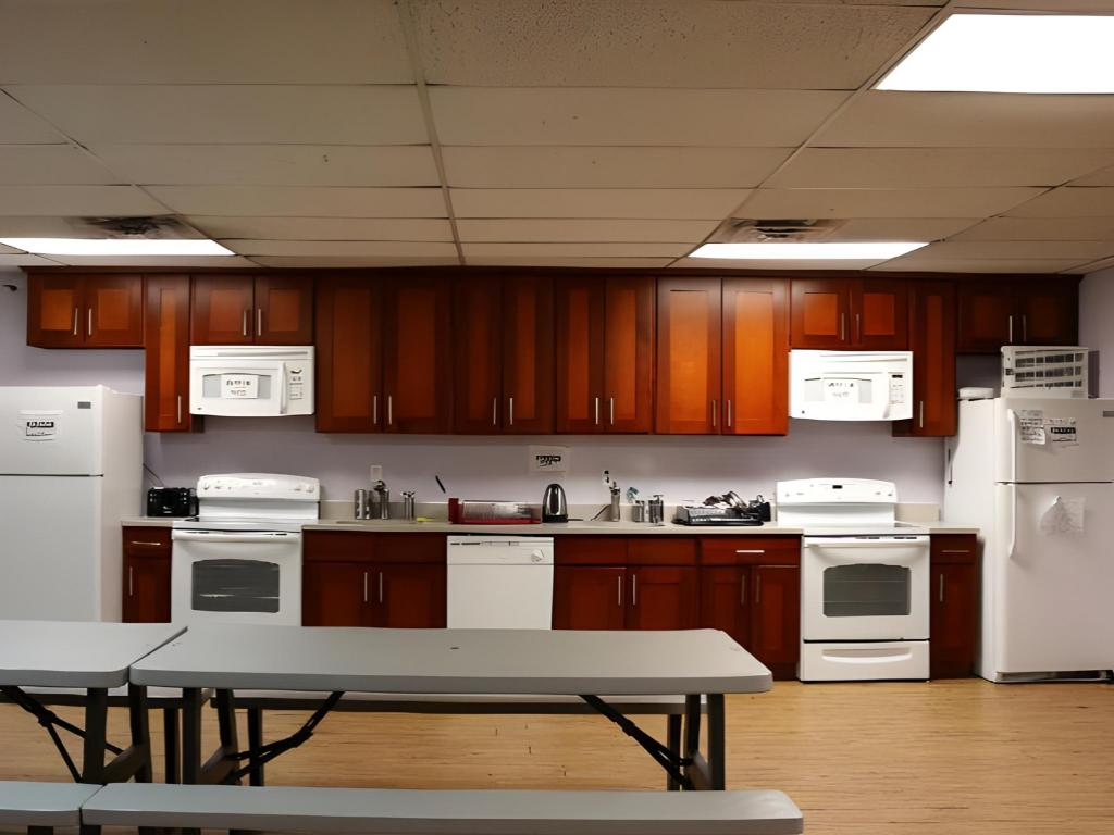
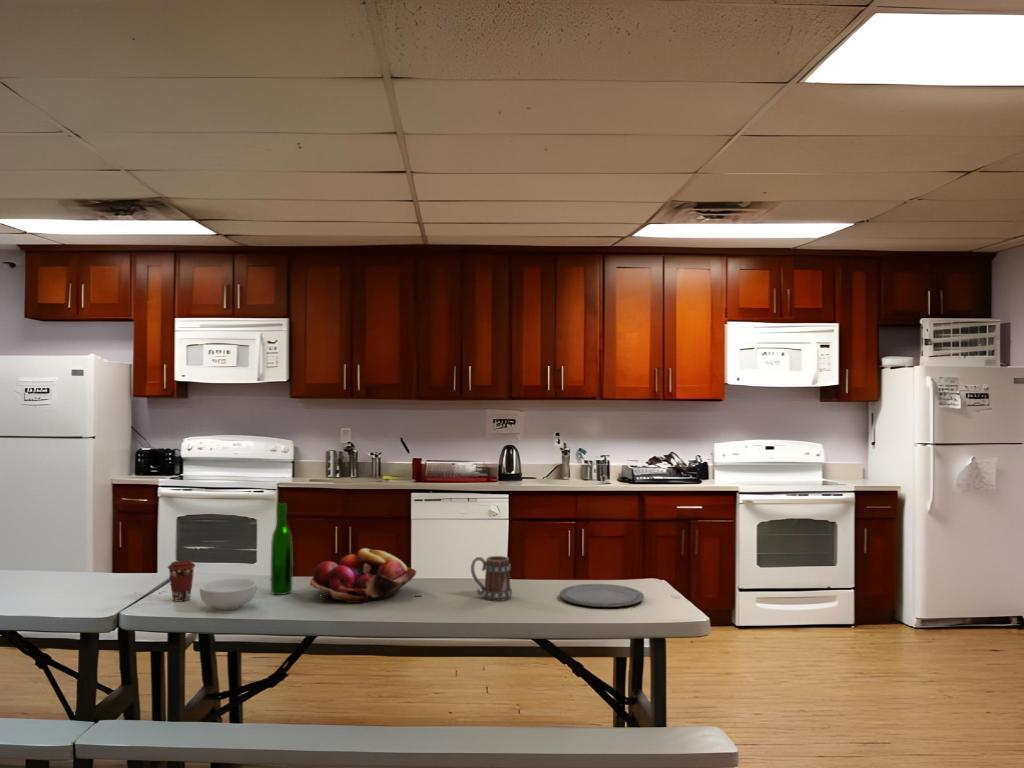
+ mug [470,555,513,602]
+ plate [559,583,645,608]
+ cereal bowl [199,577,258,611]
+ wine bottle [270,502,294,596]
+ fruit basket [309,547,417,604]
+ coffee cup [167,559,196,602]
